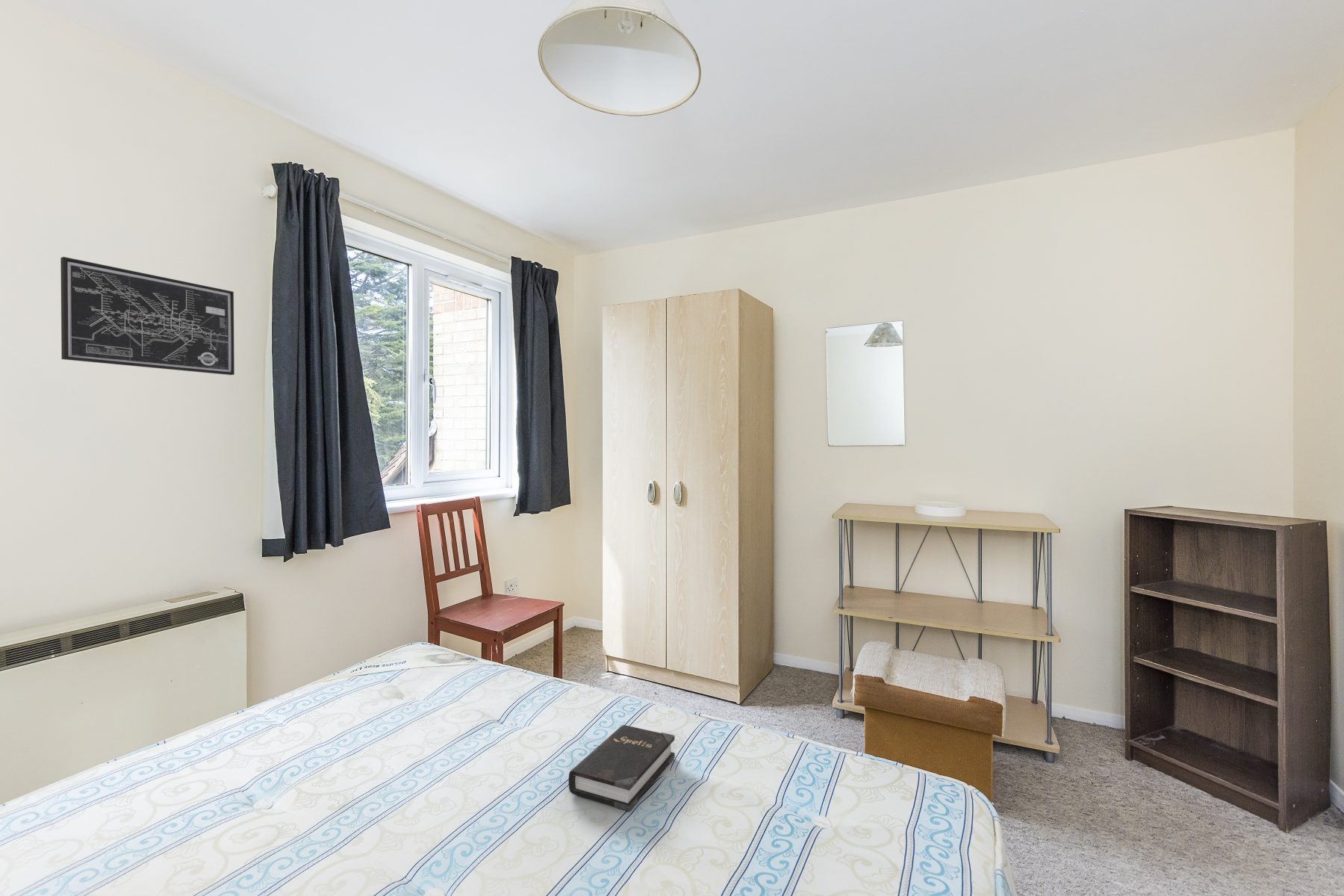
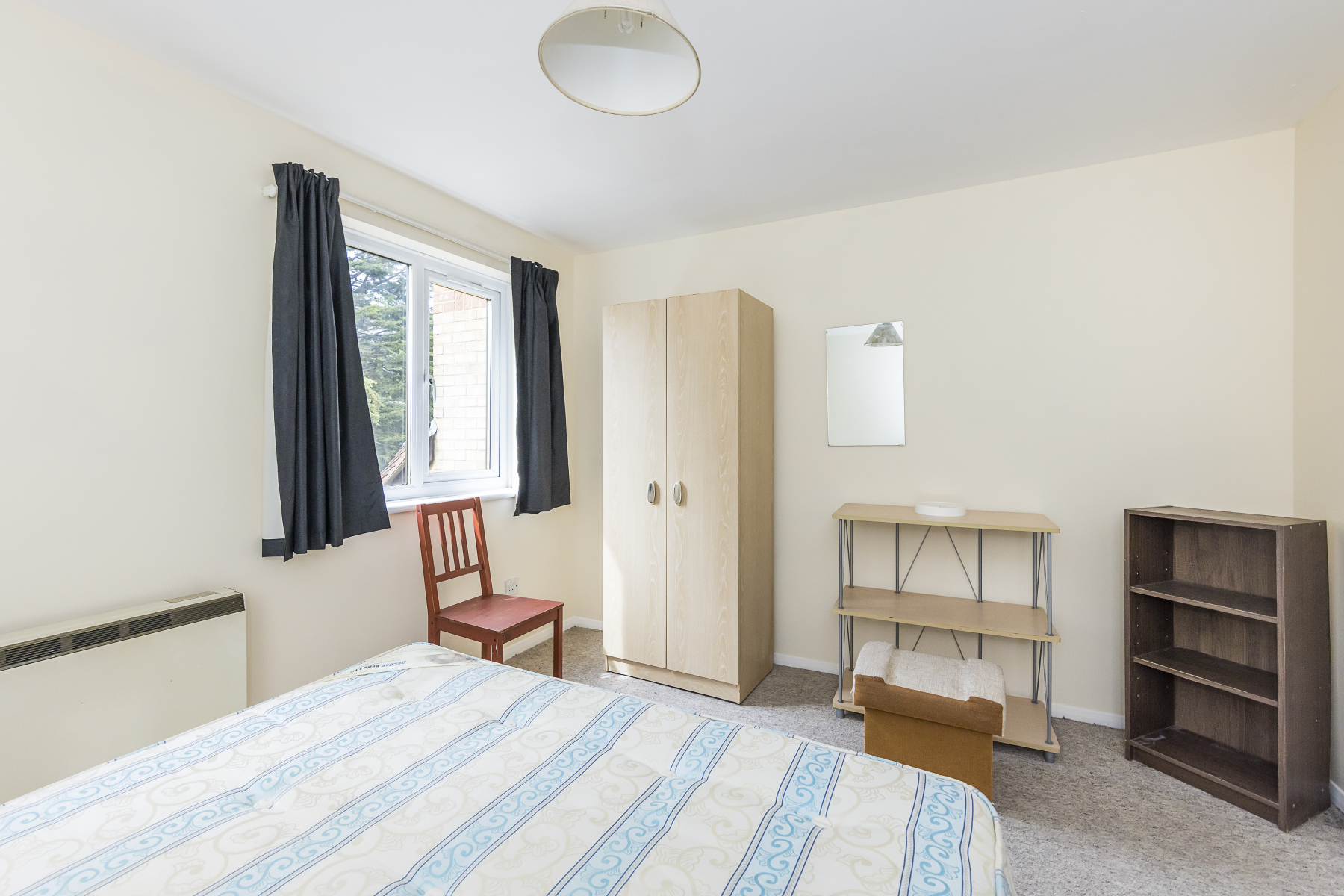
- wall art [60,256,235,376]
- hardback book [568,724,676,812]
